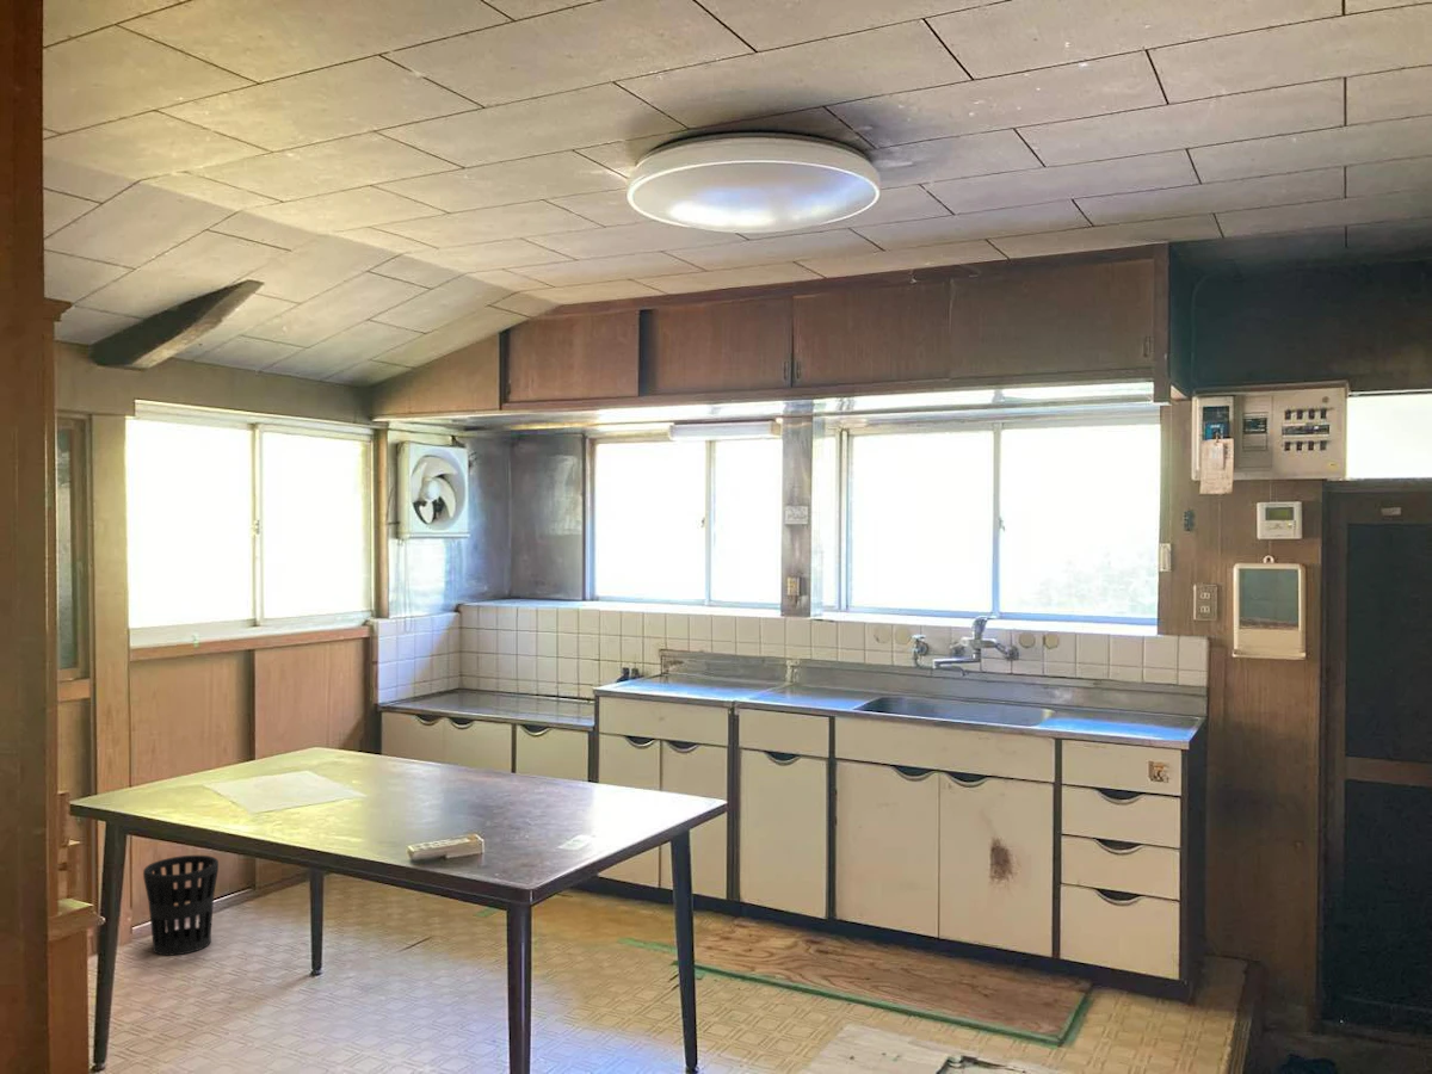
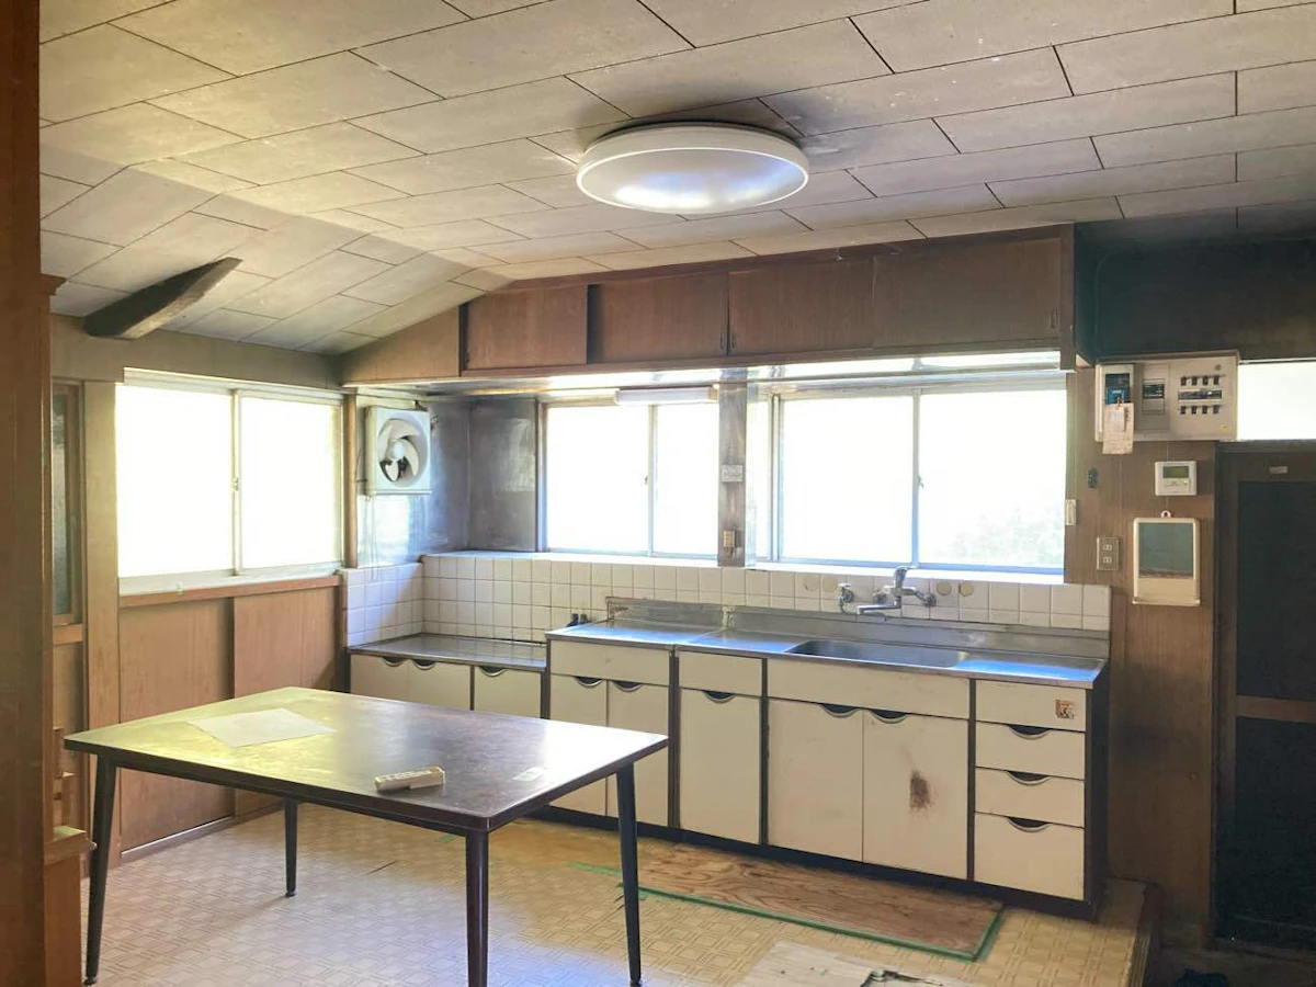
- wastebasket [142,854,220,957]
